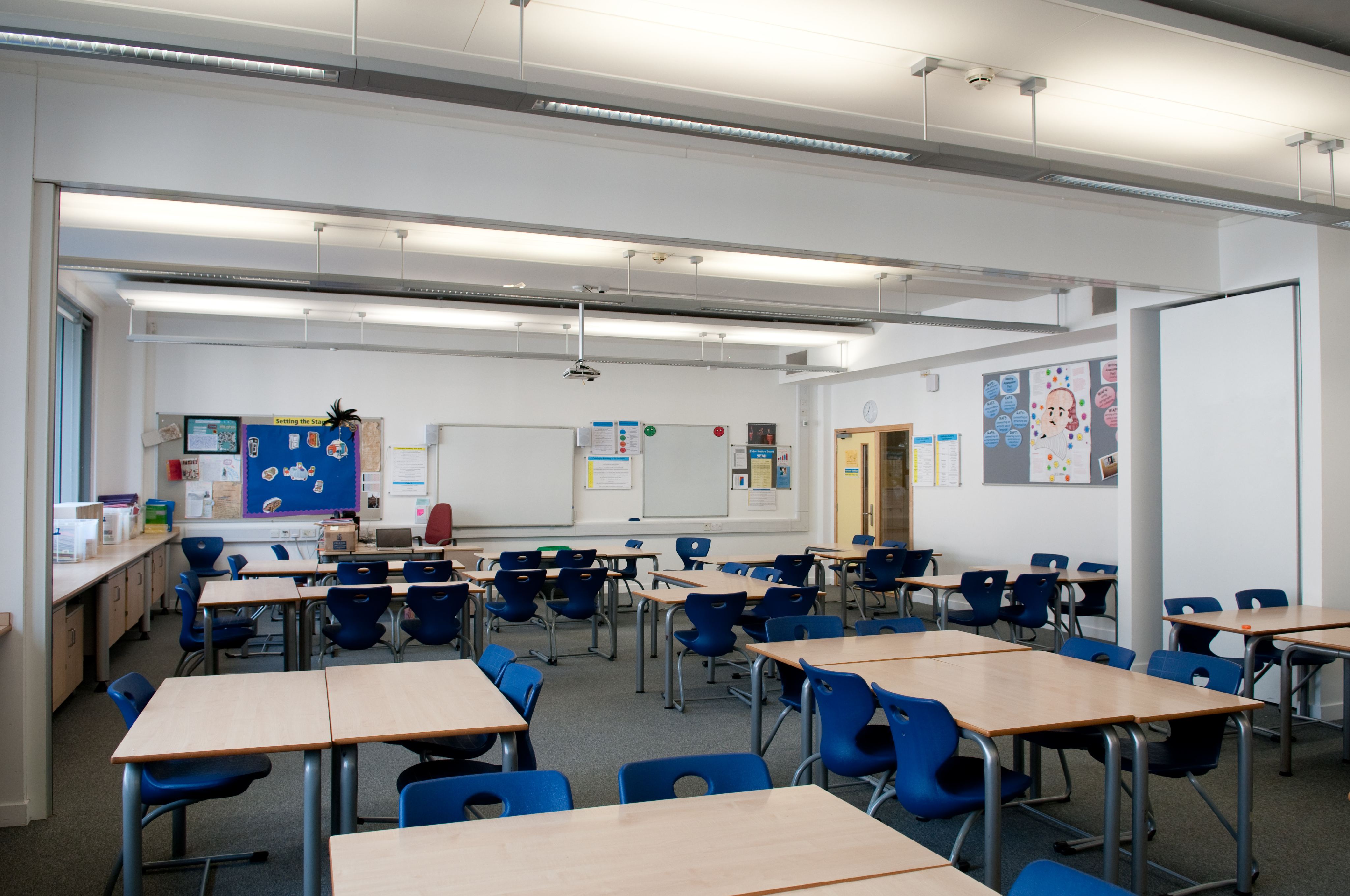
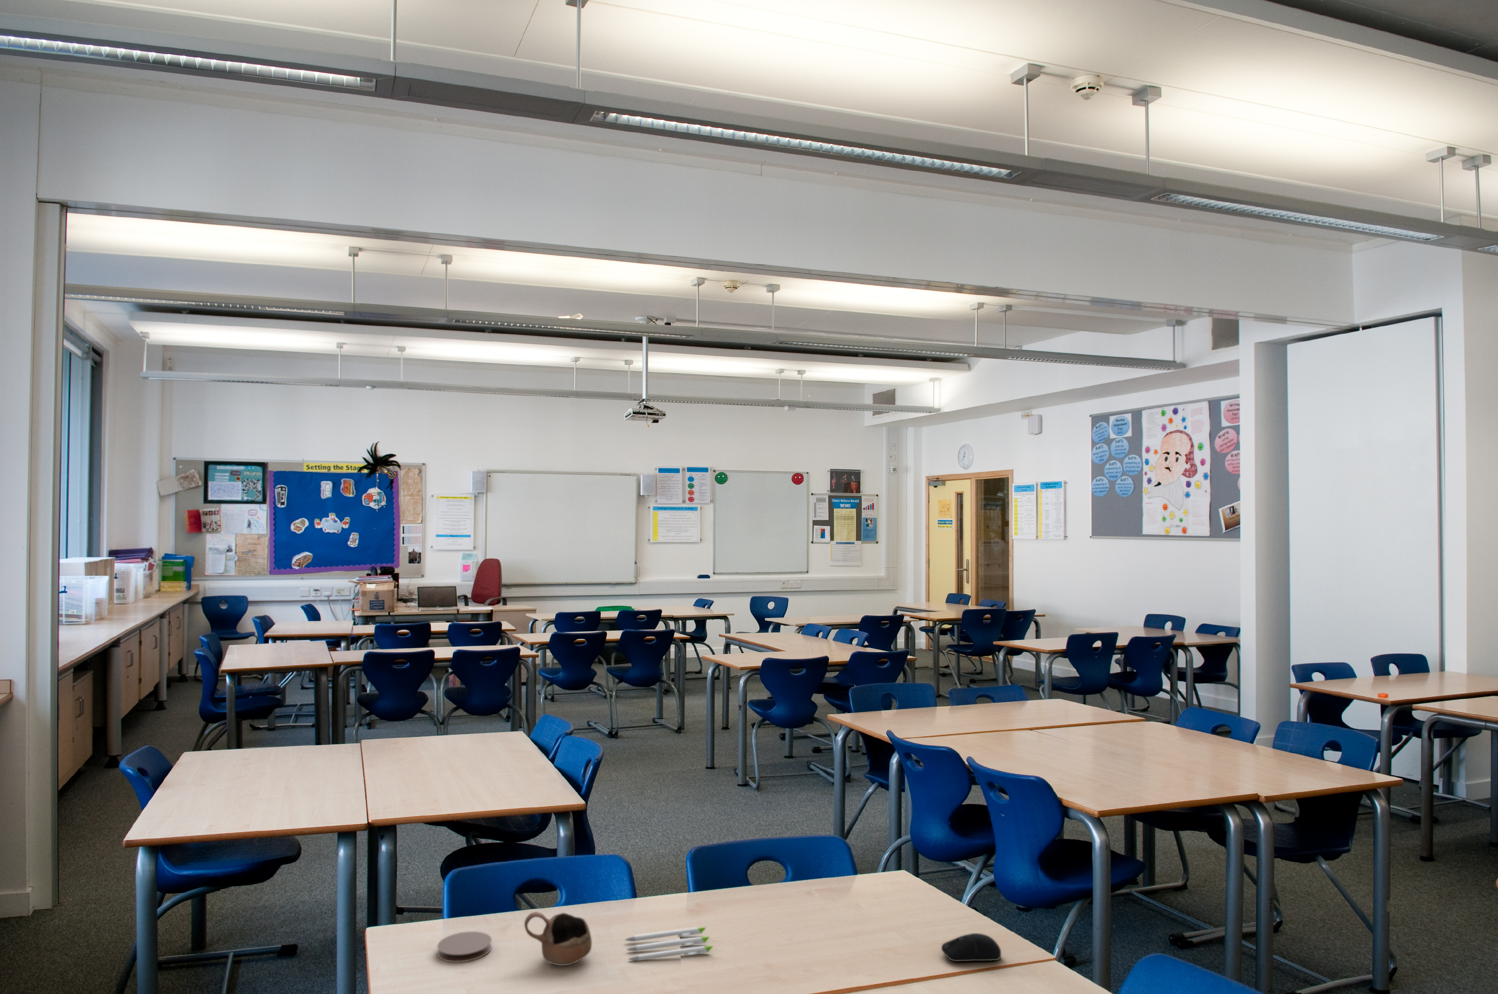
+ coaster [437,931,493,963]
+ cup [524,912,593,966]
+ computer mouse [941,933,1002,962]
+ pen [625,926,713,961]
